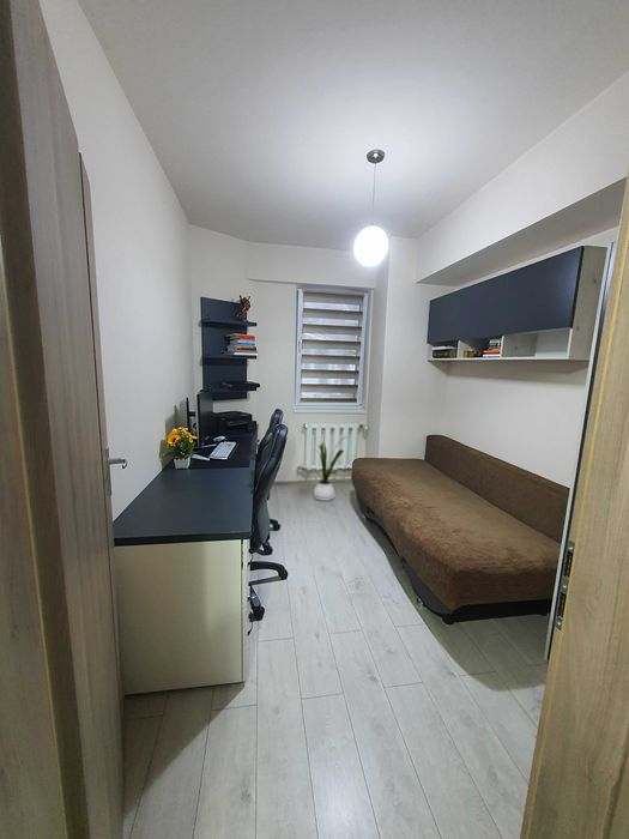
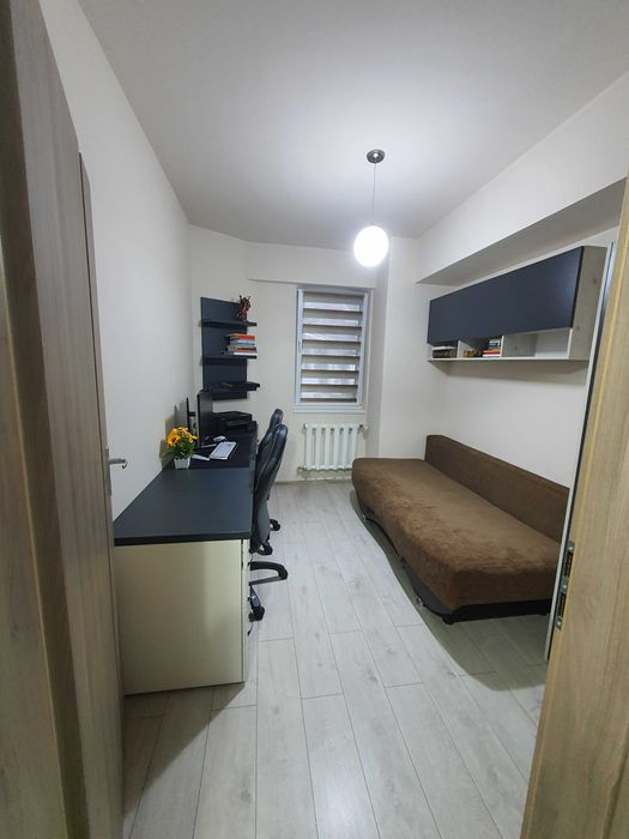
- house plant [306,435,350,502]
